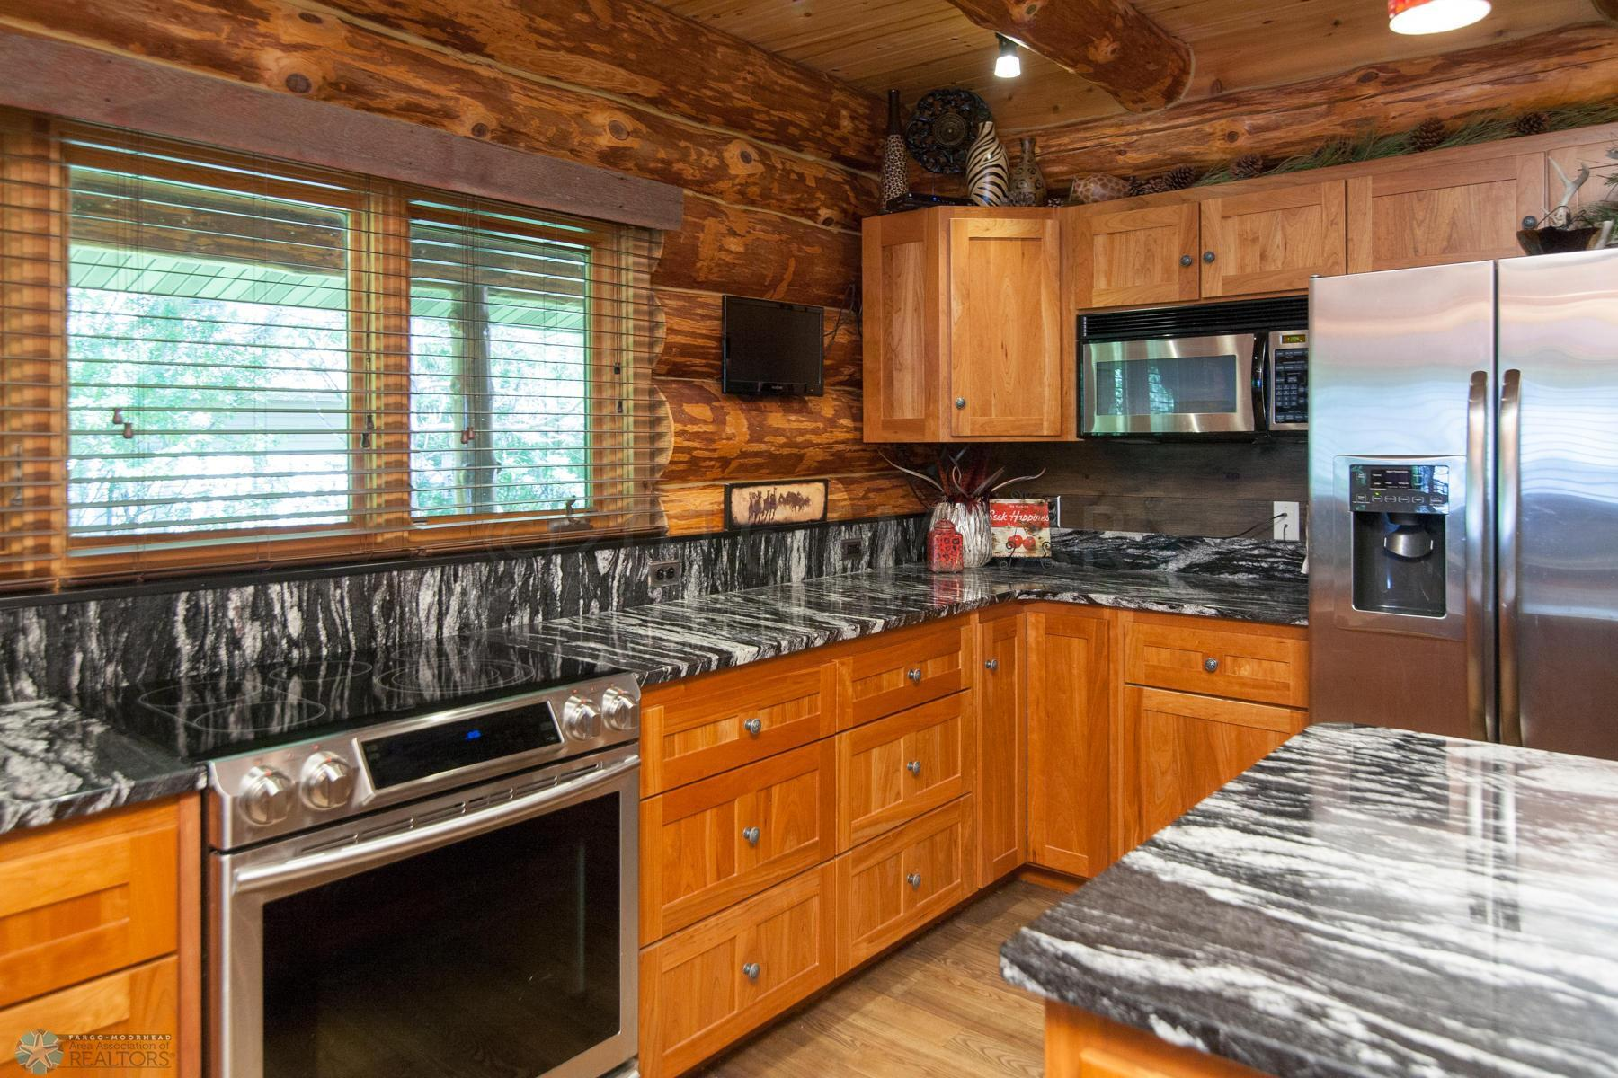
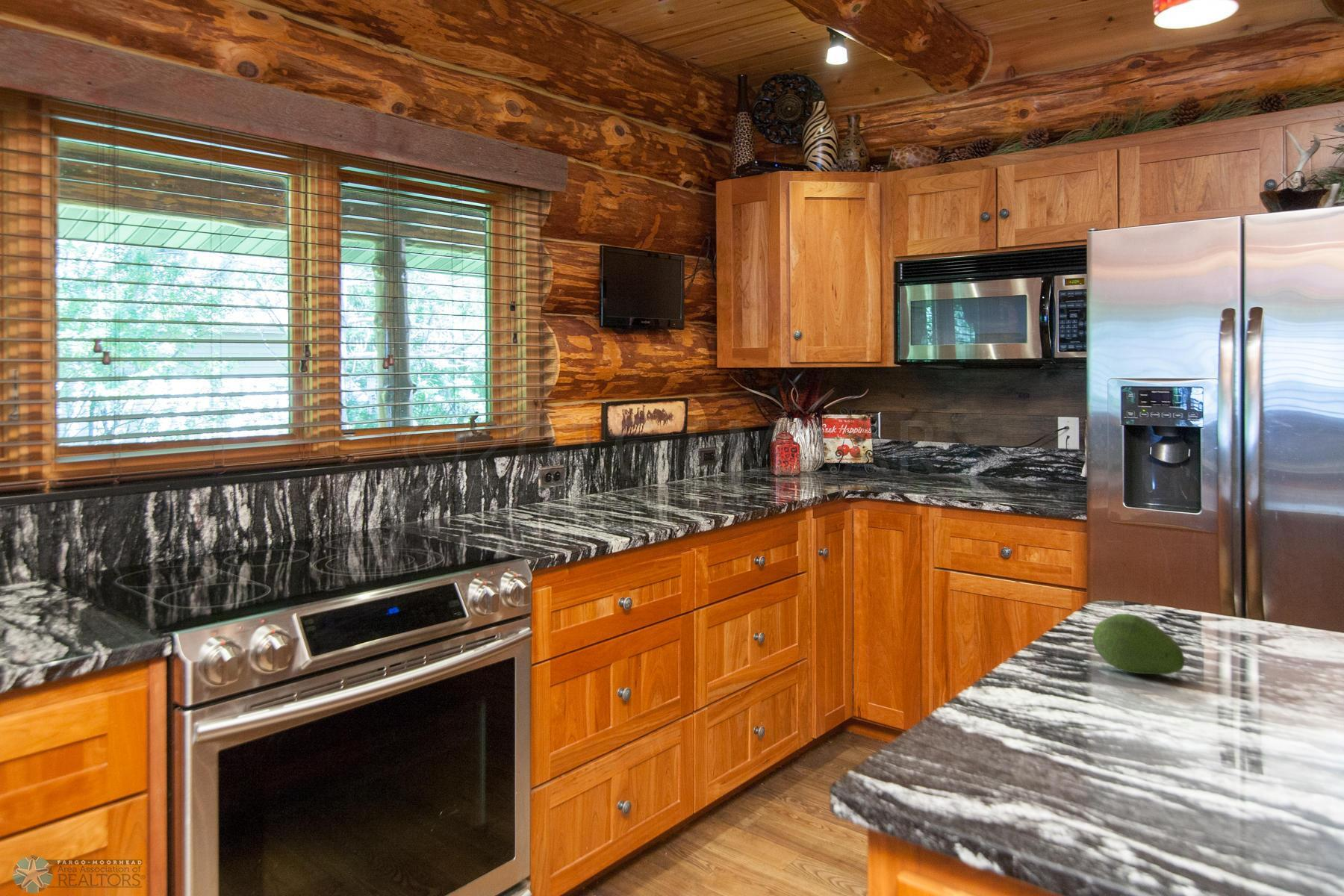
+ fruit [1092,613,1186,675]
